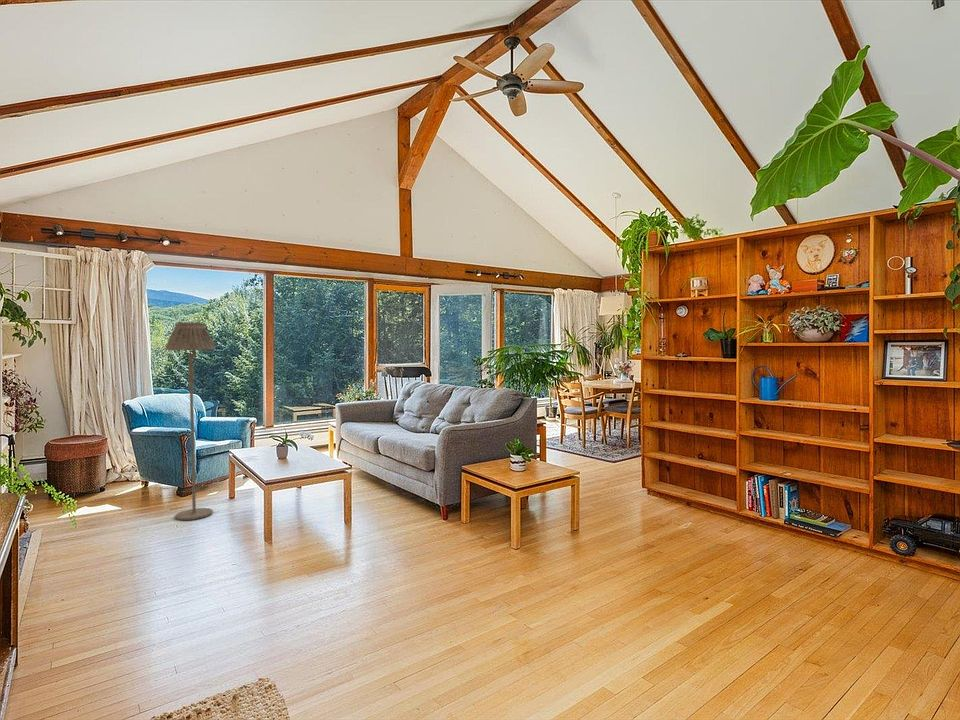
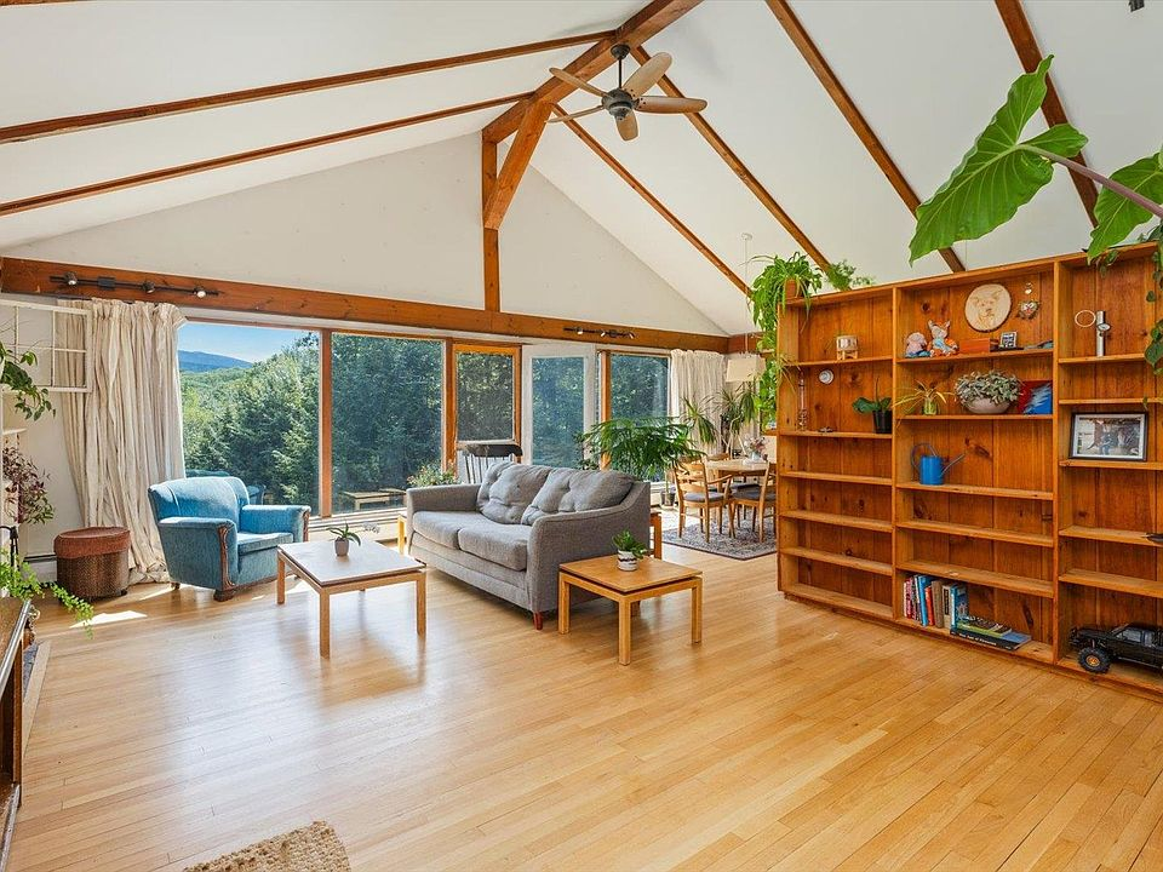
- floor lamp [165,321,216,521]
